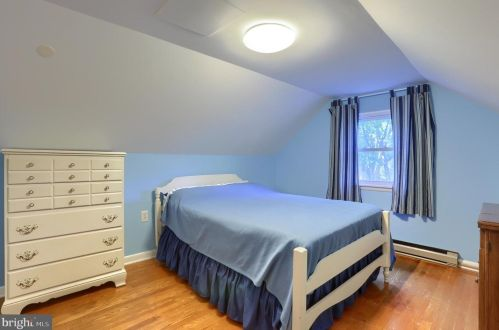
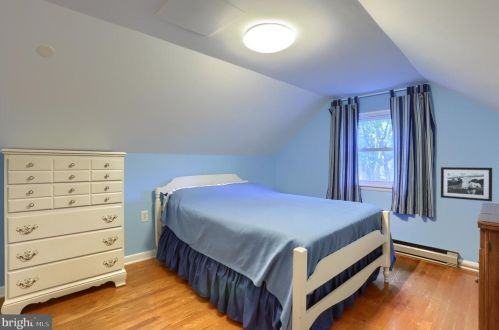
+ picture frame [440,166,493,202]
